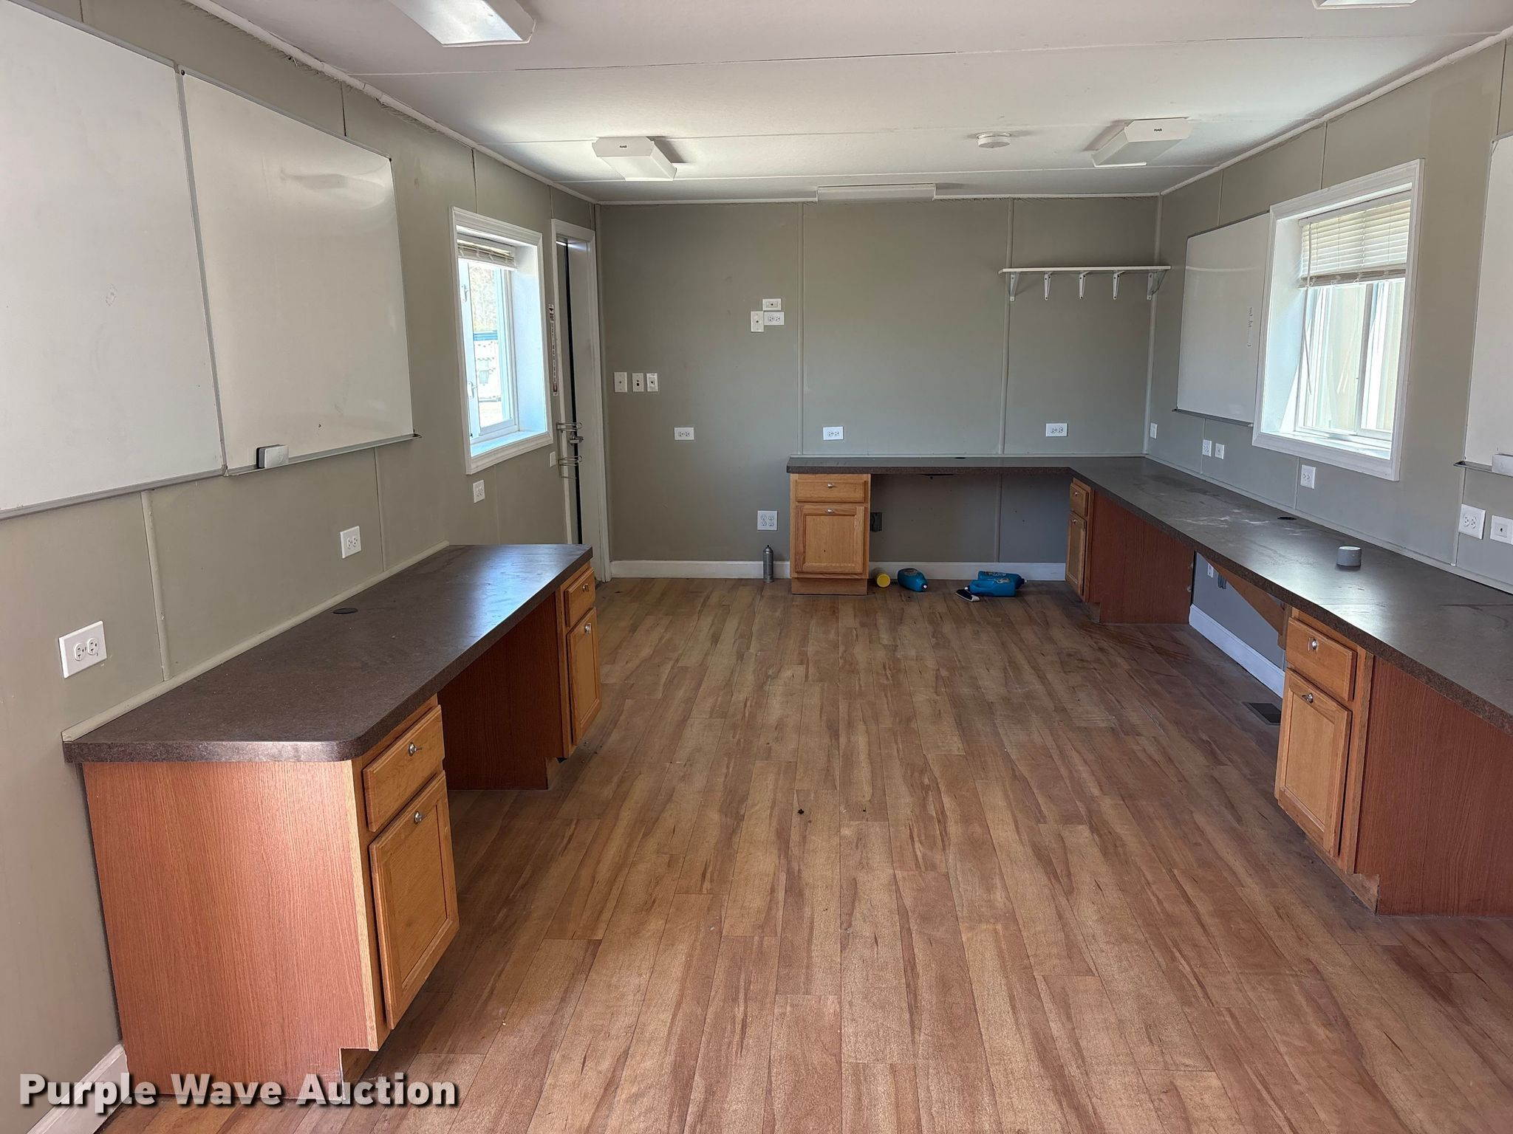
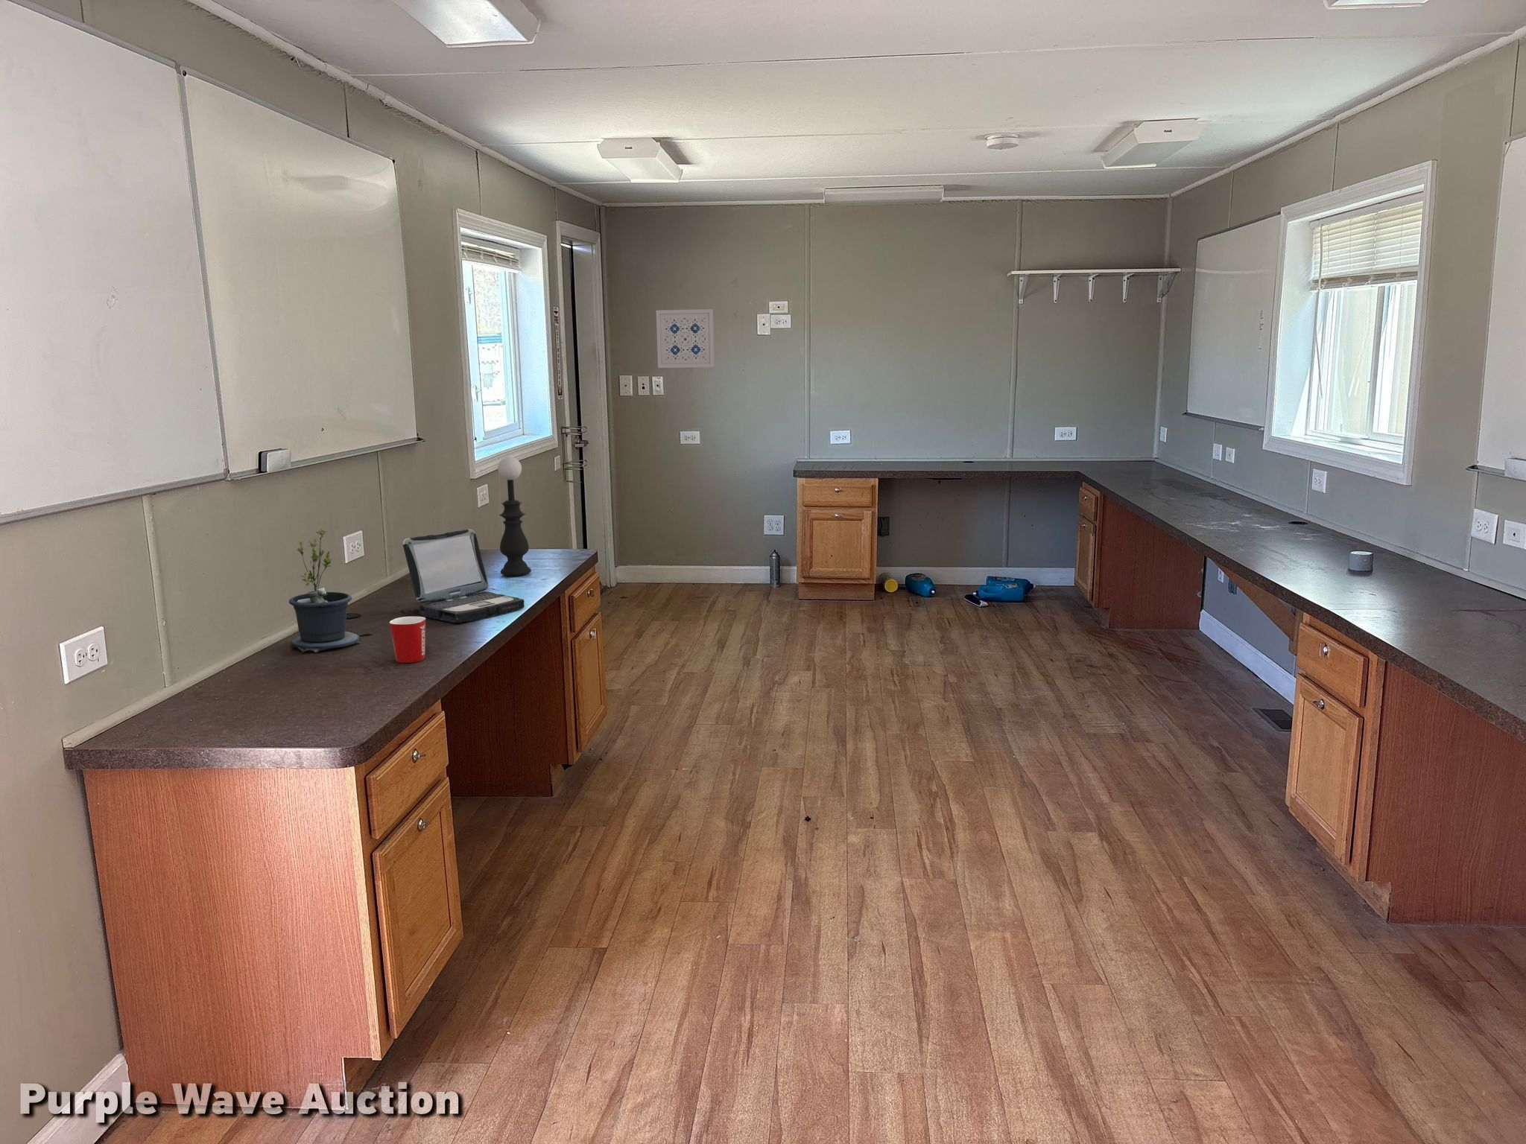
+ laptop [400,529,525,624]
+ mug [389,616,427,663]
+ table lamp [497,455,532,577]
+ potted plant [288,528,374,654]
+ wall art [656,309,715,369]
